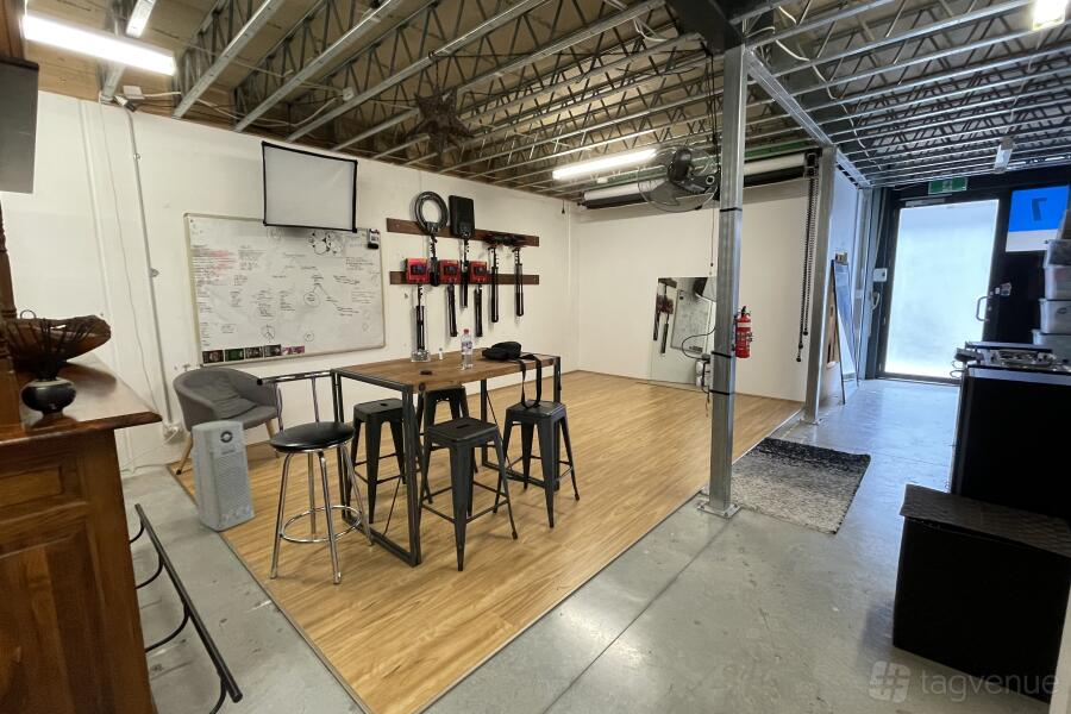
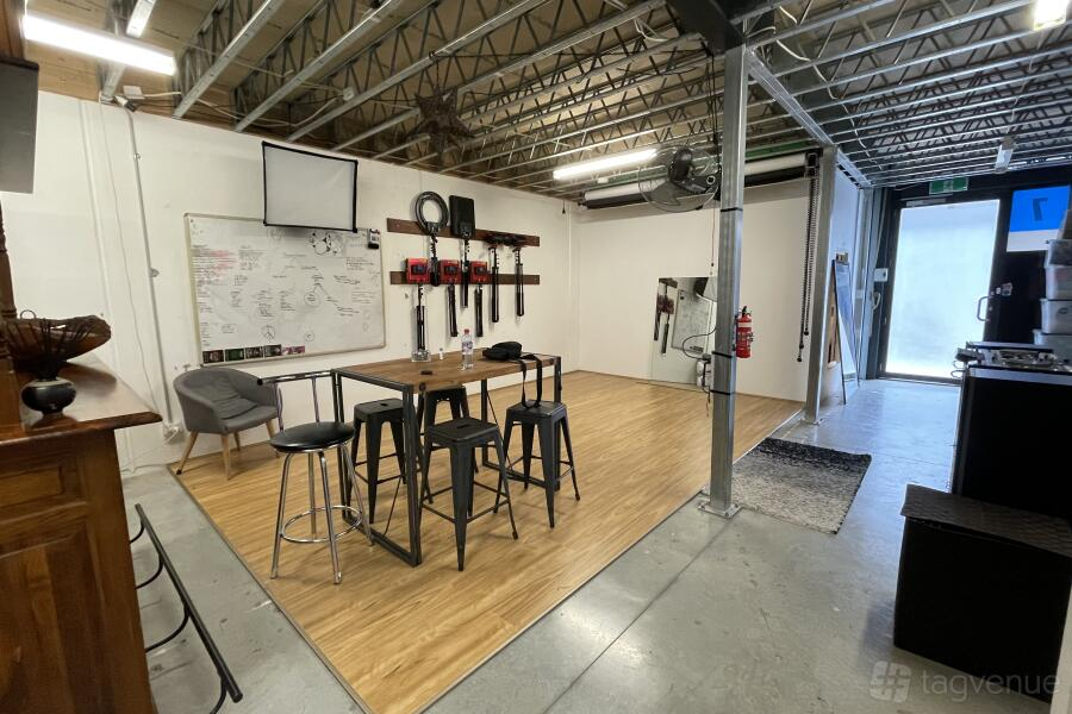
- air purifier [189,420,256,532]
